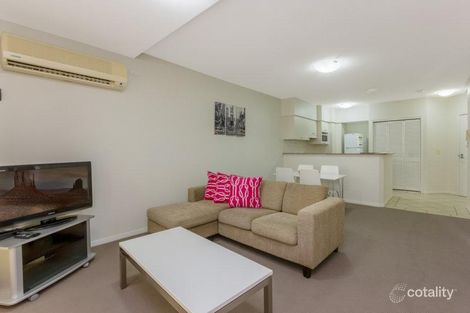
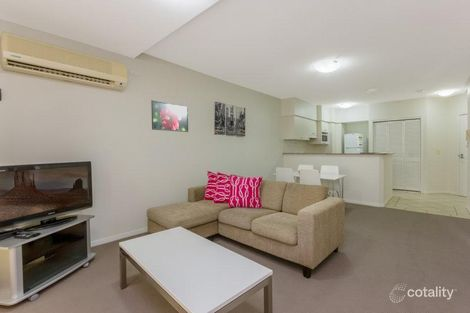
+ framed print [150,99,189,133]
